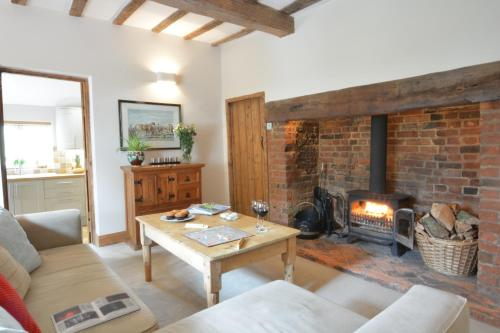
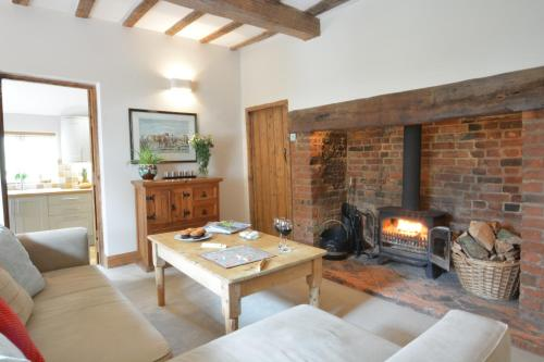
- magazine [50,291,141,333]
